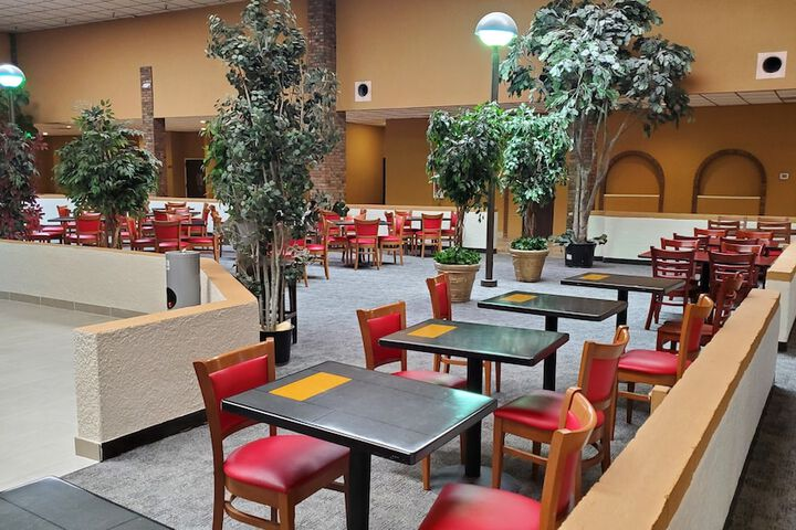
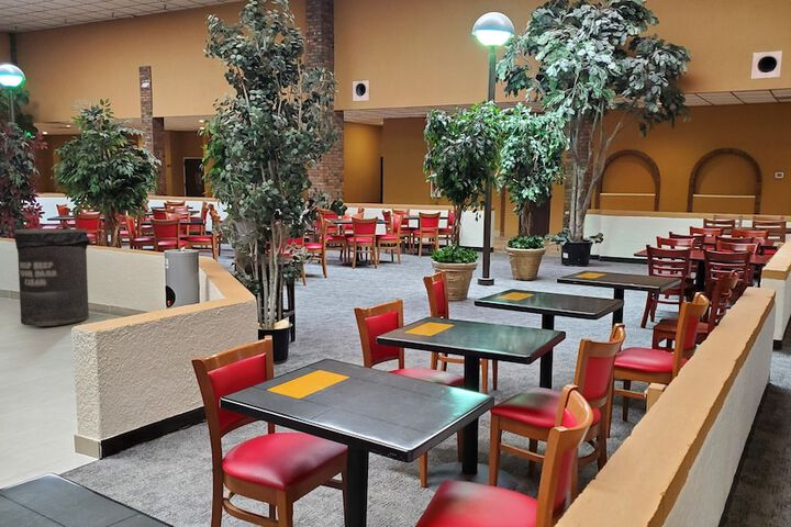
+ trash can [13,225,91,327]
